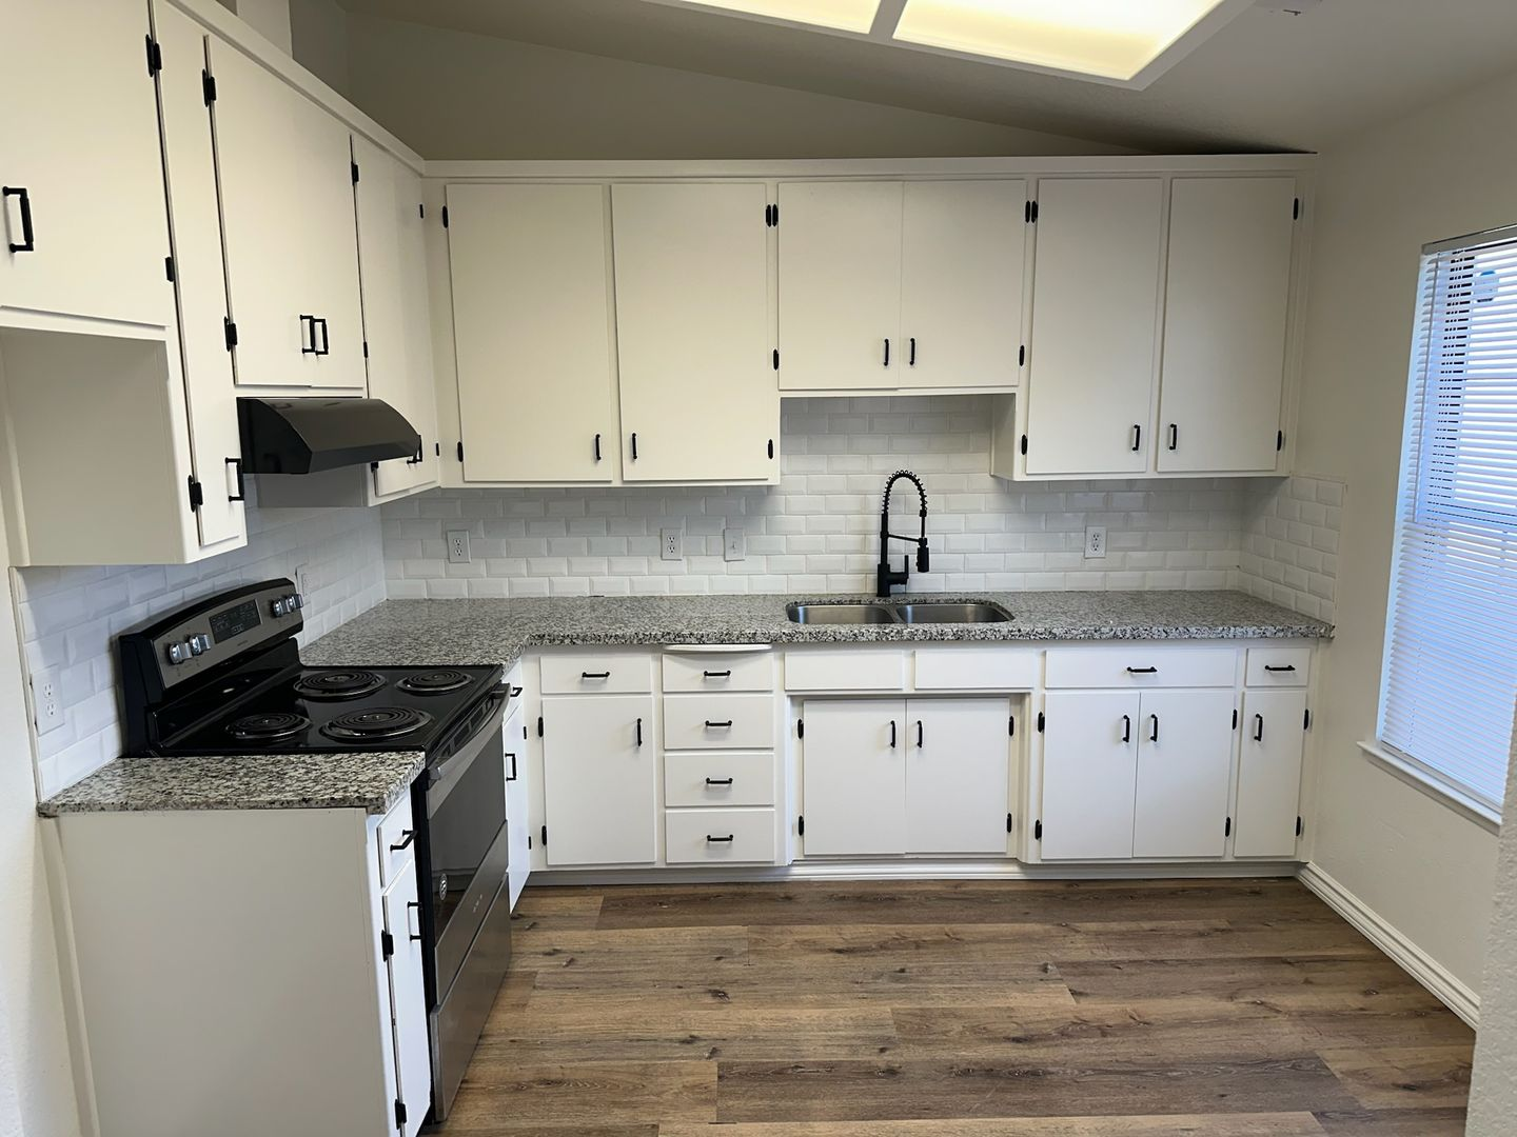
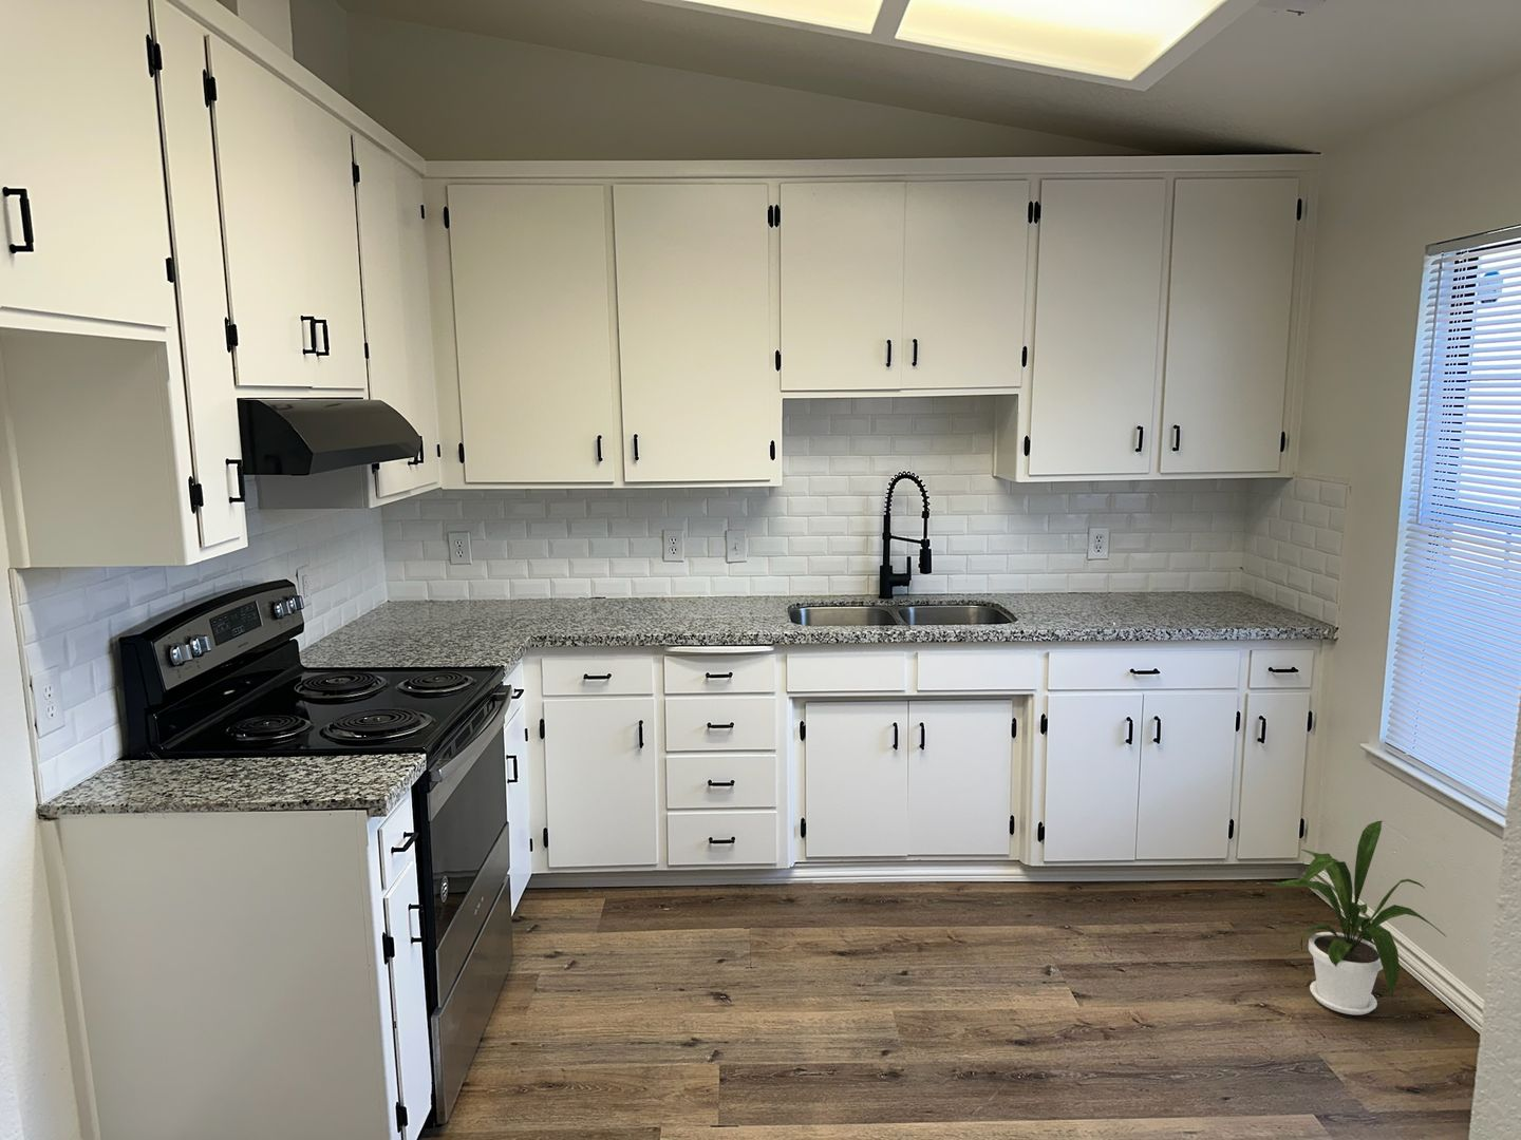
+ house plant [1271,820,1448,1015]
